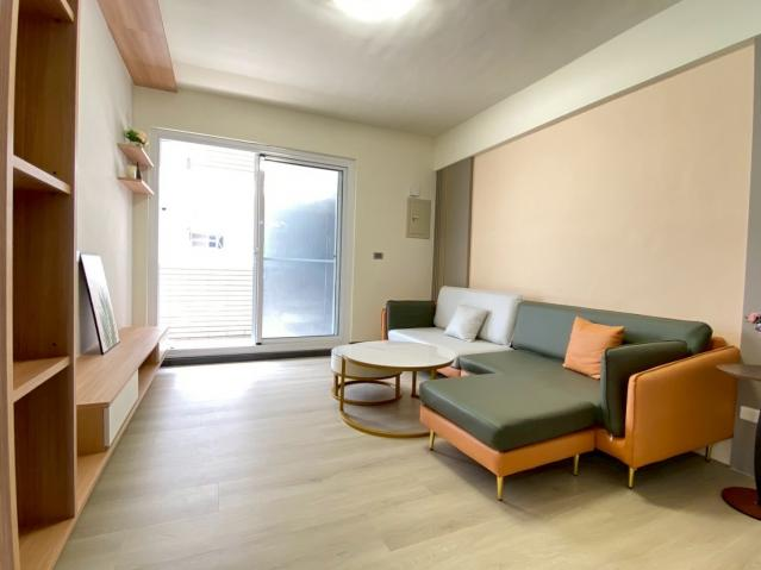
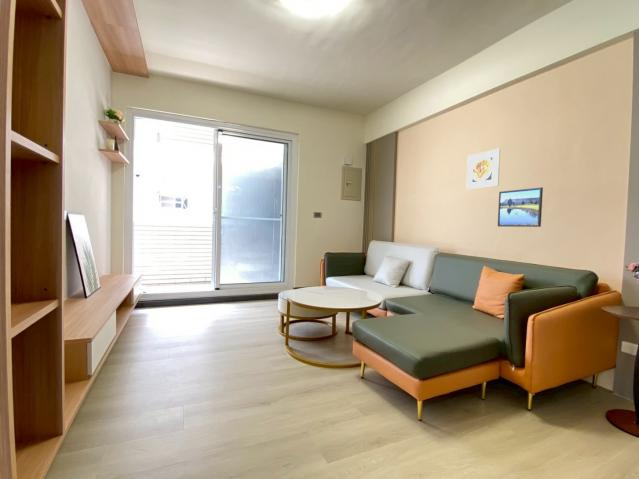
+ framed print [497,186,544,228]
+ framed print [465,148,501,191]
